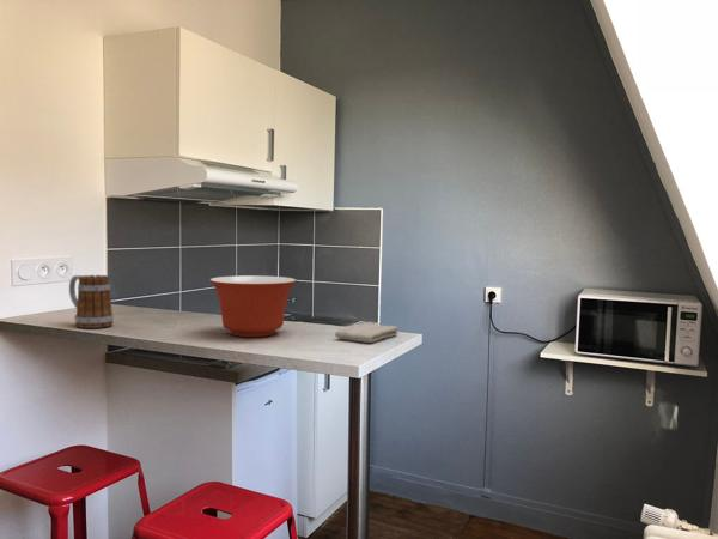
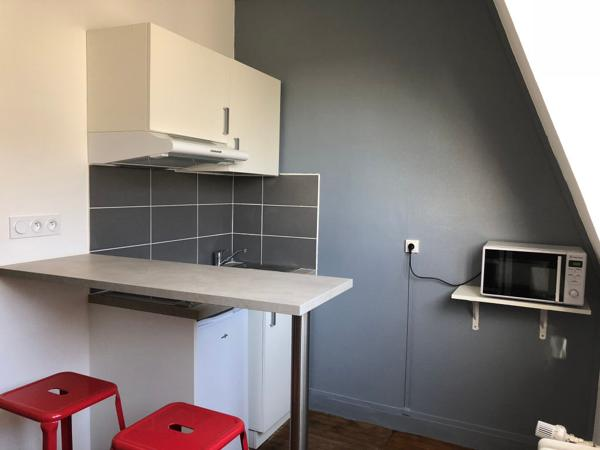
- mug [68,274,115,329]
- mixing bowl [208,274,298,338]
- washcloth [334,322,400,344]
